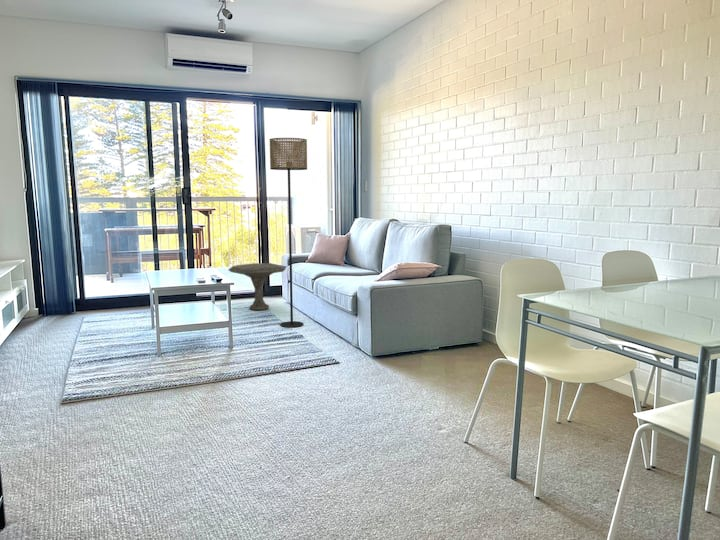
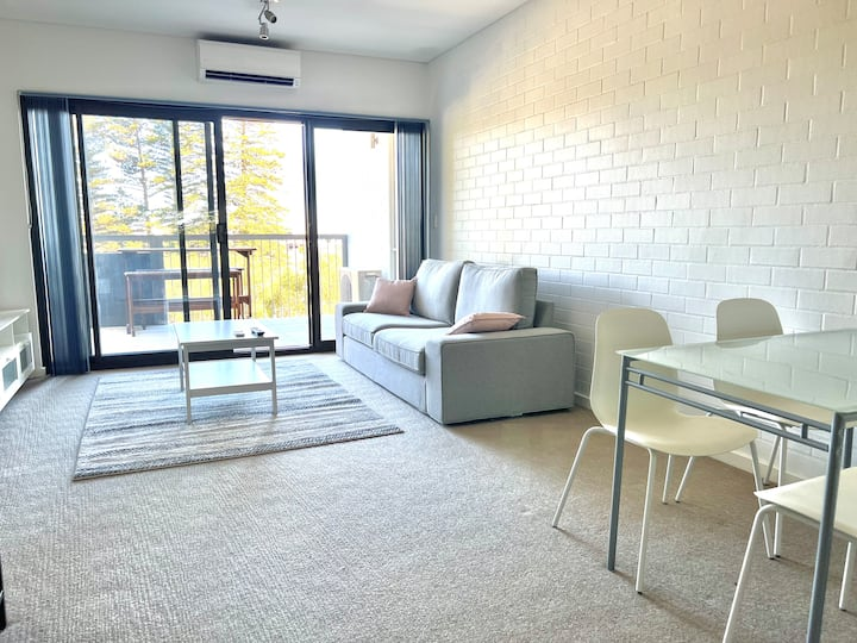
- side table [227,262,288,311]
- floor lamp [269,137,308,329]
